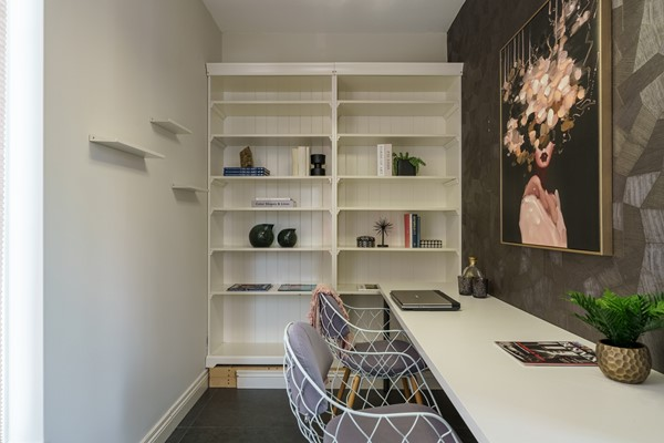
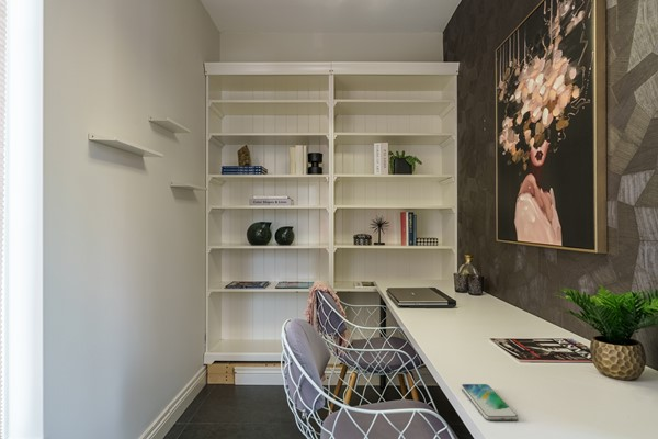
+ smartphone [461,383,519,420]
